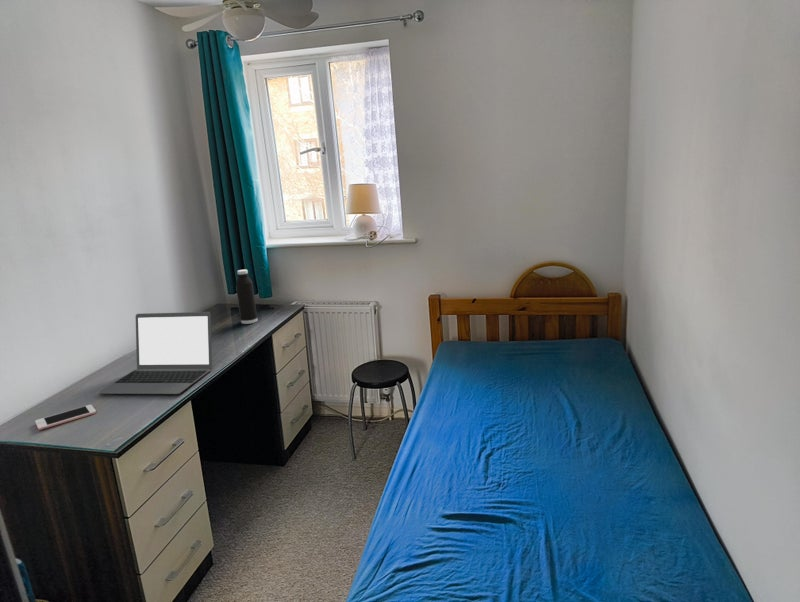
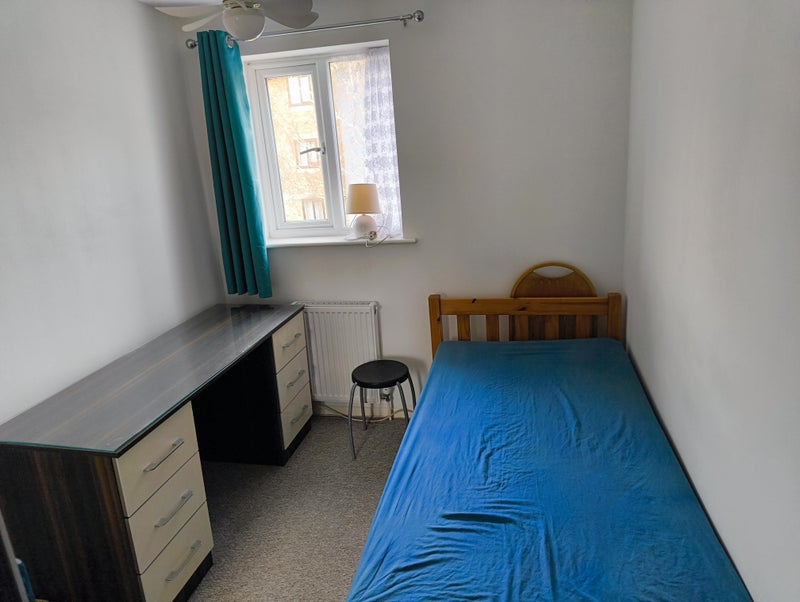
- cell phone [34,404,97,431]
- water bottle [235,268,258,325]
- laptop [98,311,213,395]
